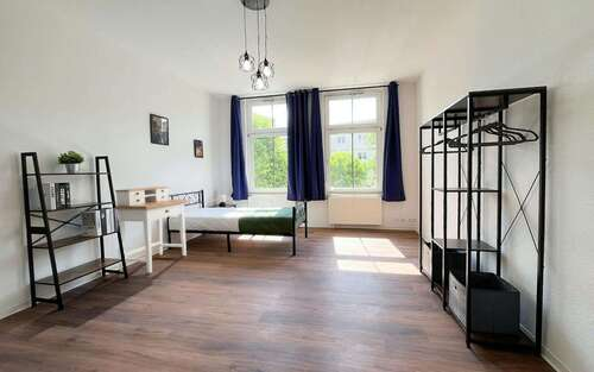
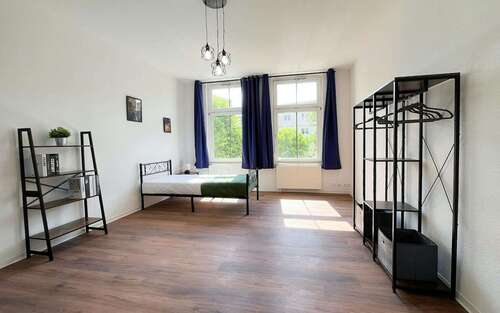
- desk [114,185,189,275]
